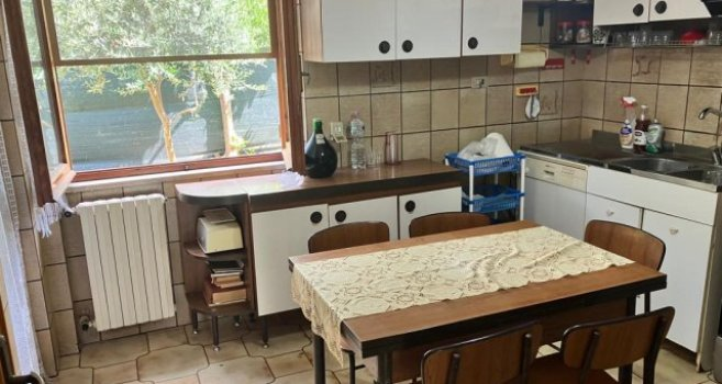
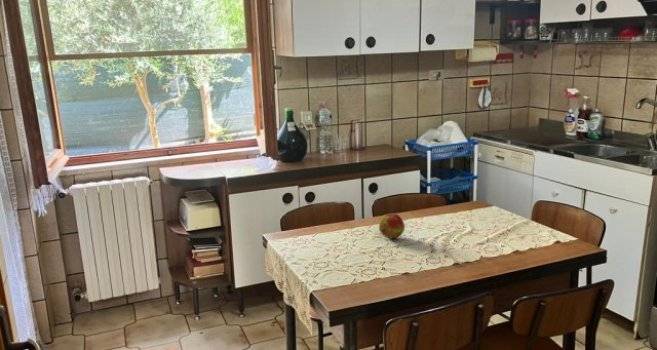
+ fruit [378,212,406,240]
